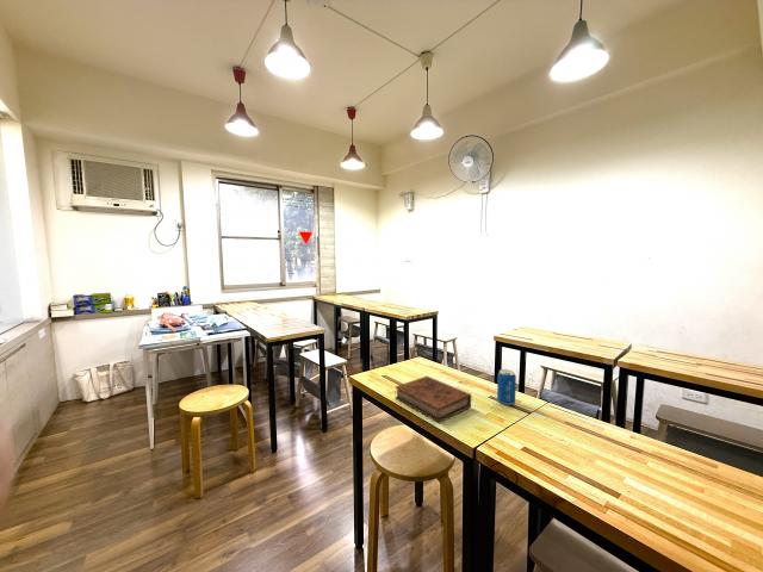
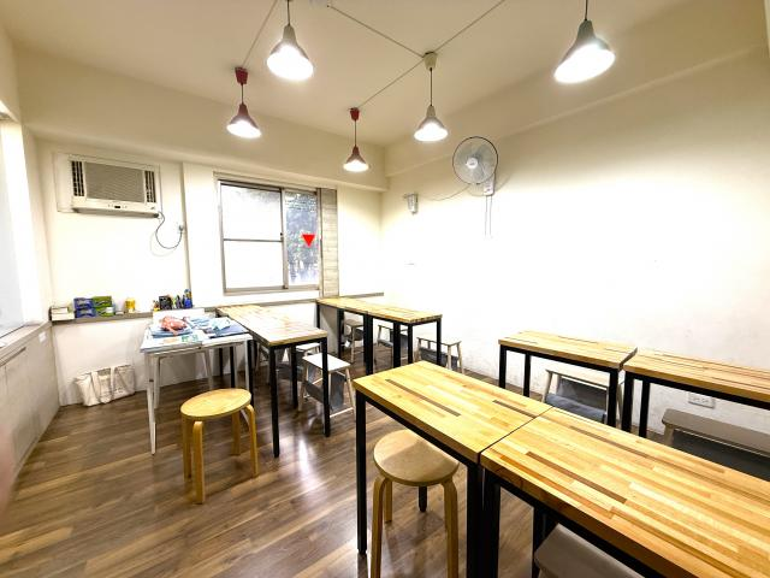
- beverage can [496,368,517,406]
- book [395,375,472,423]
